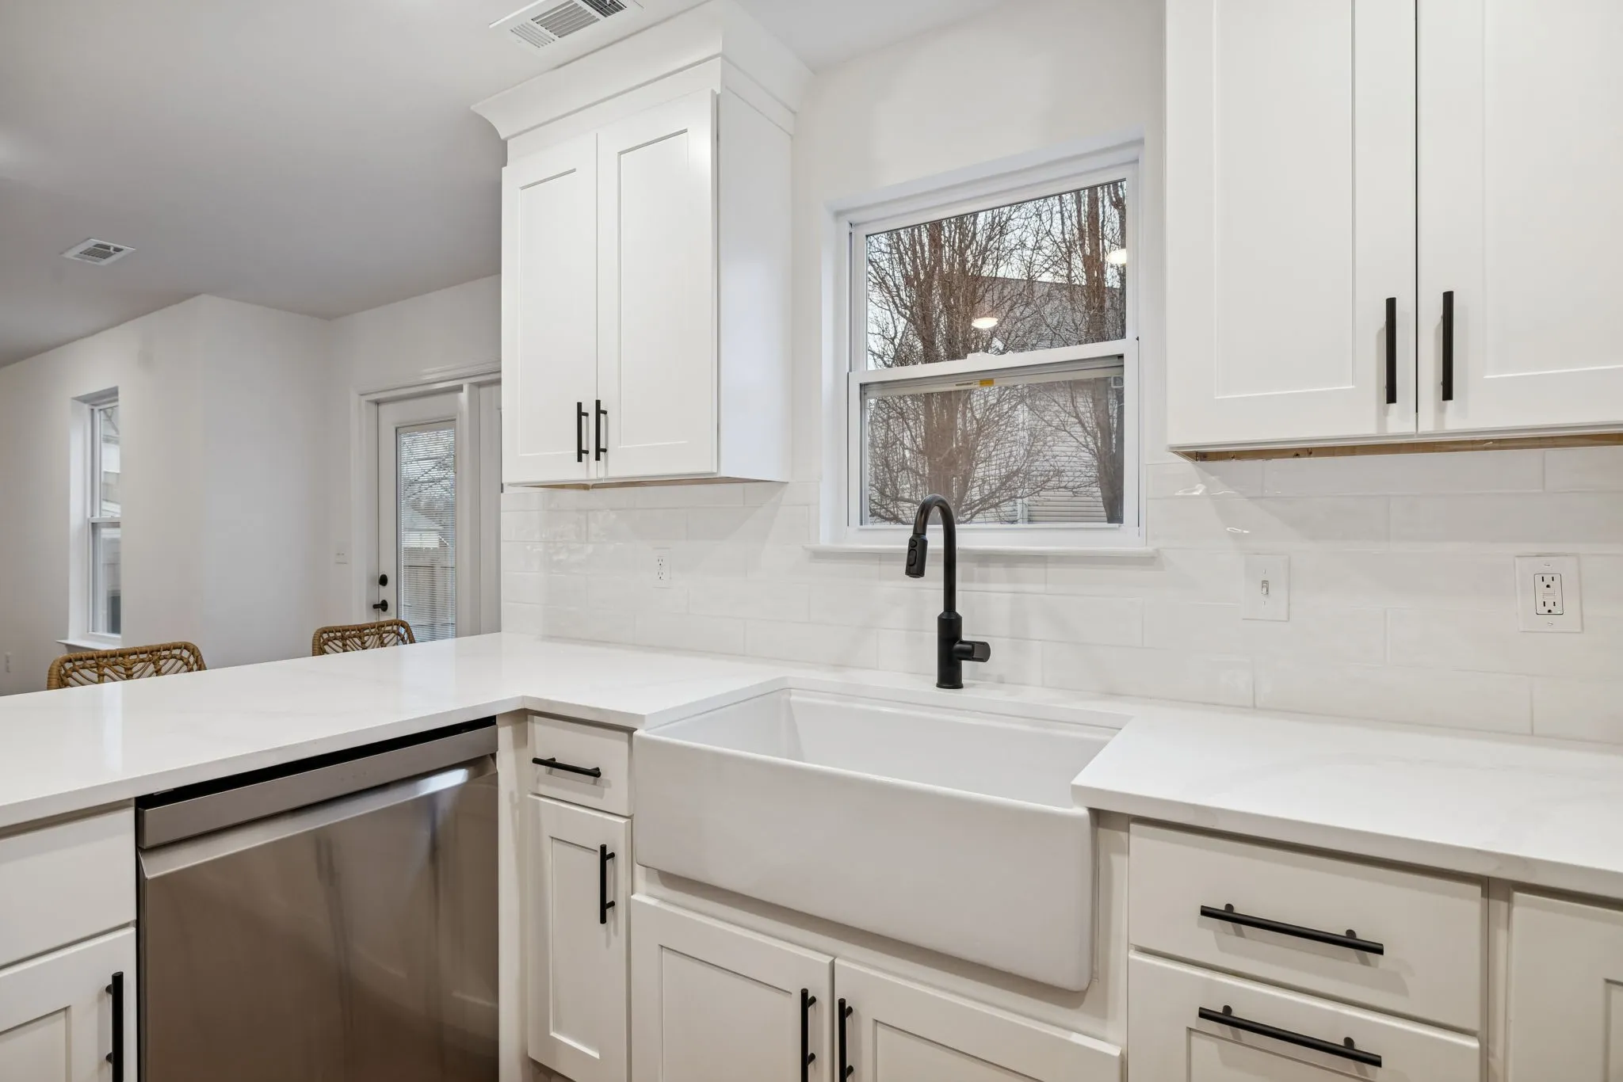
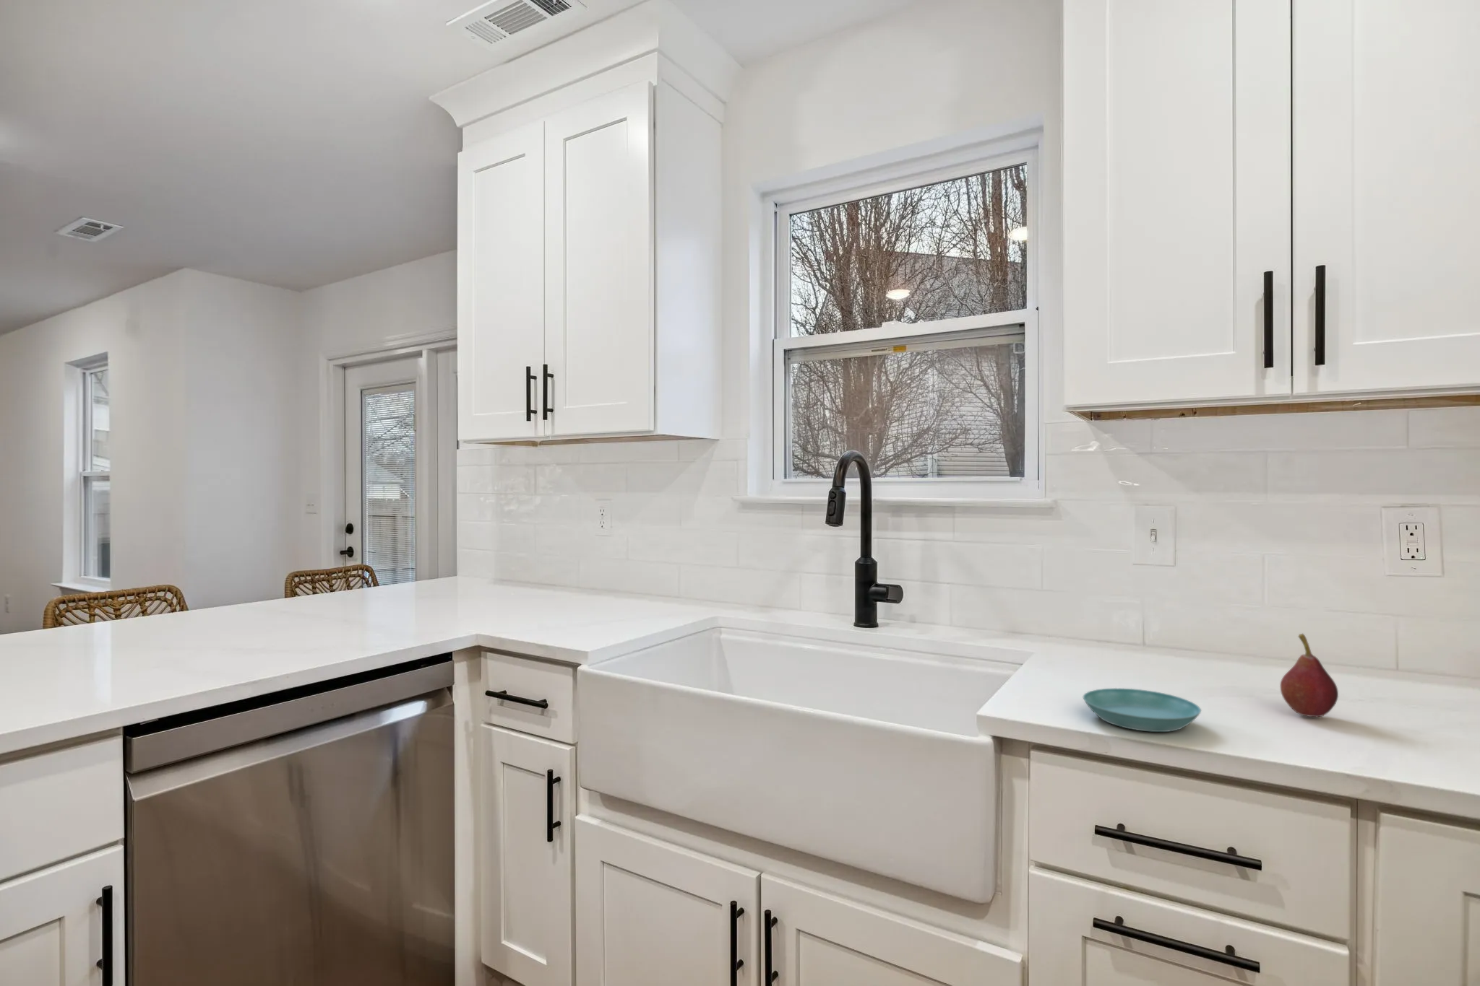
+ fruit [1280,633,1339,717]
+ saucer [1082,687,1201,733]
